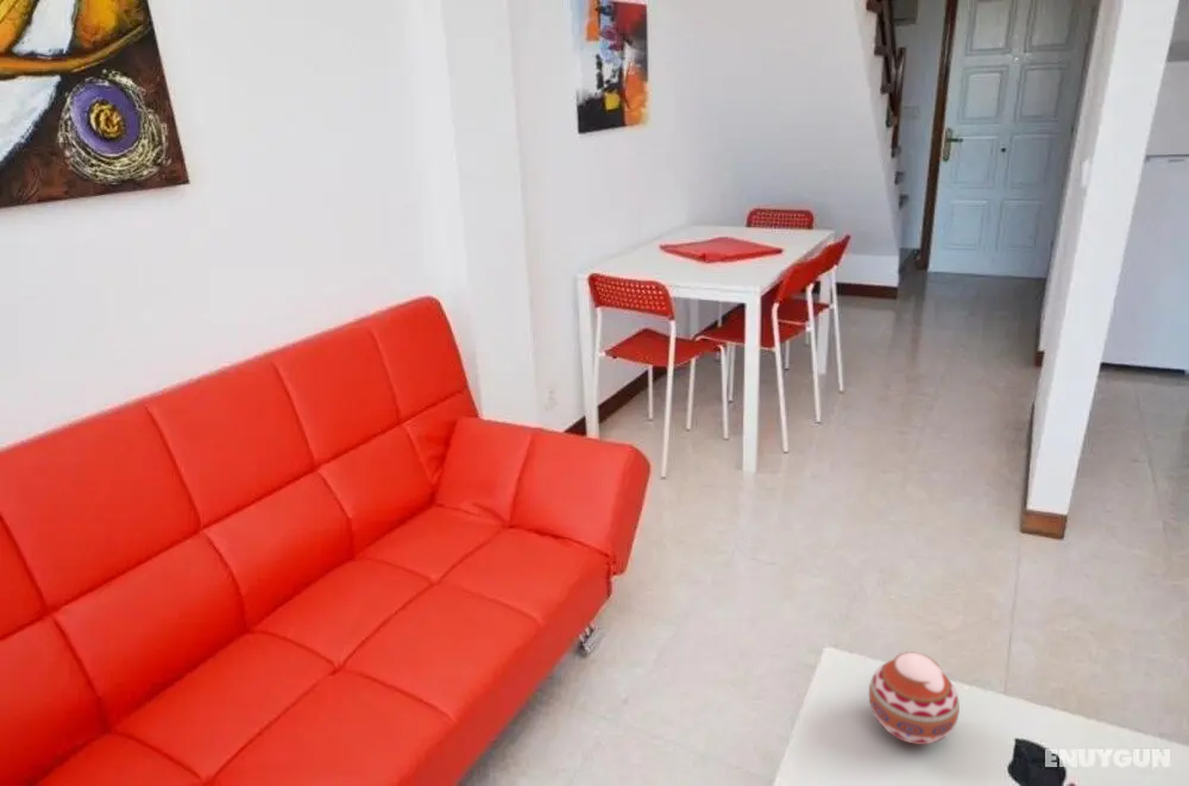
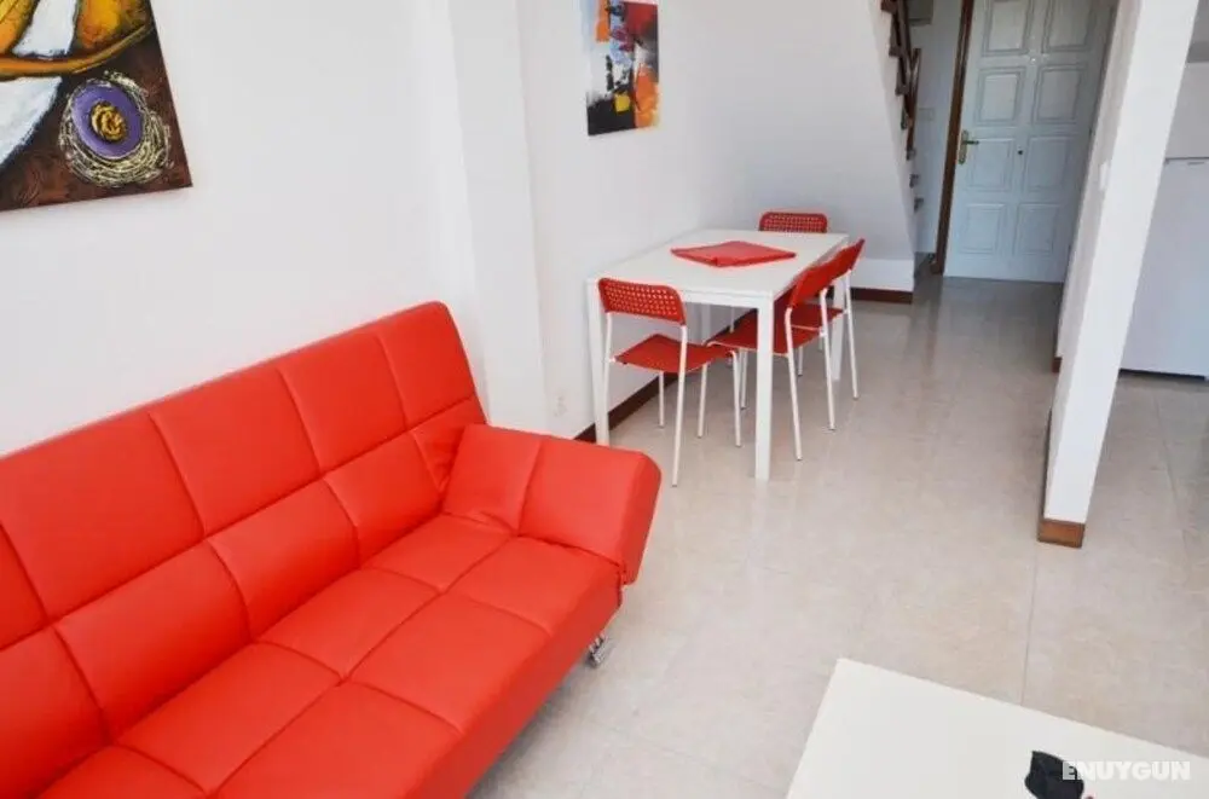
- decorative ball [868,650,961,746]
